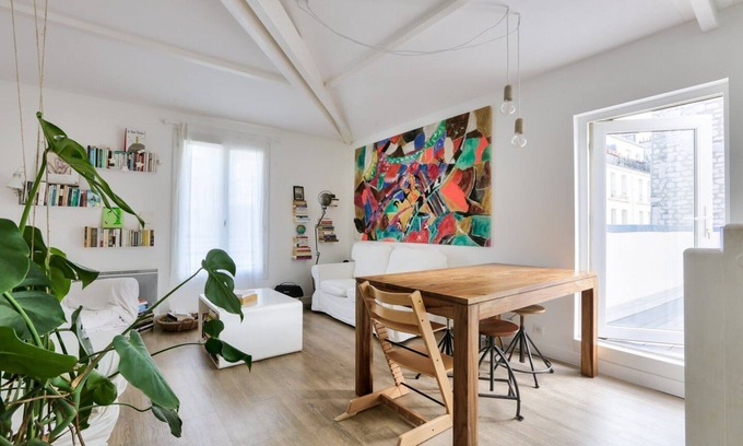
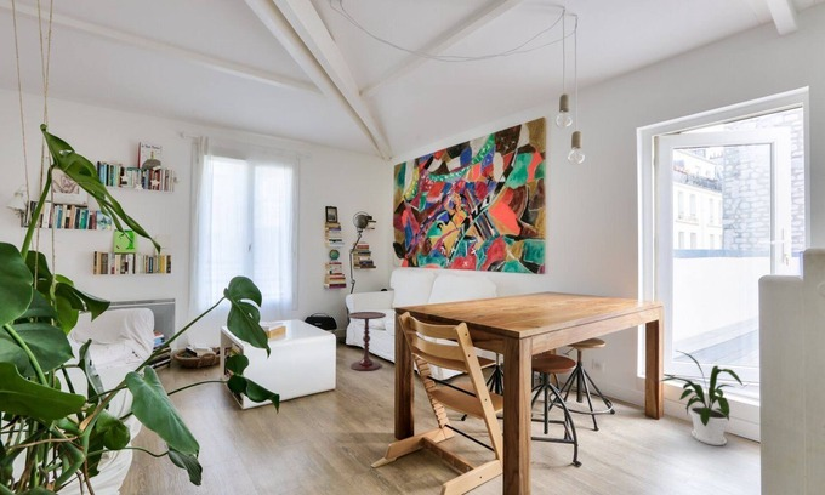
+ house plant [660,349,744,446]
+ side table [346,311,387,372]
